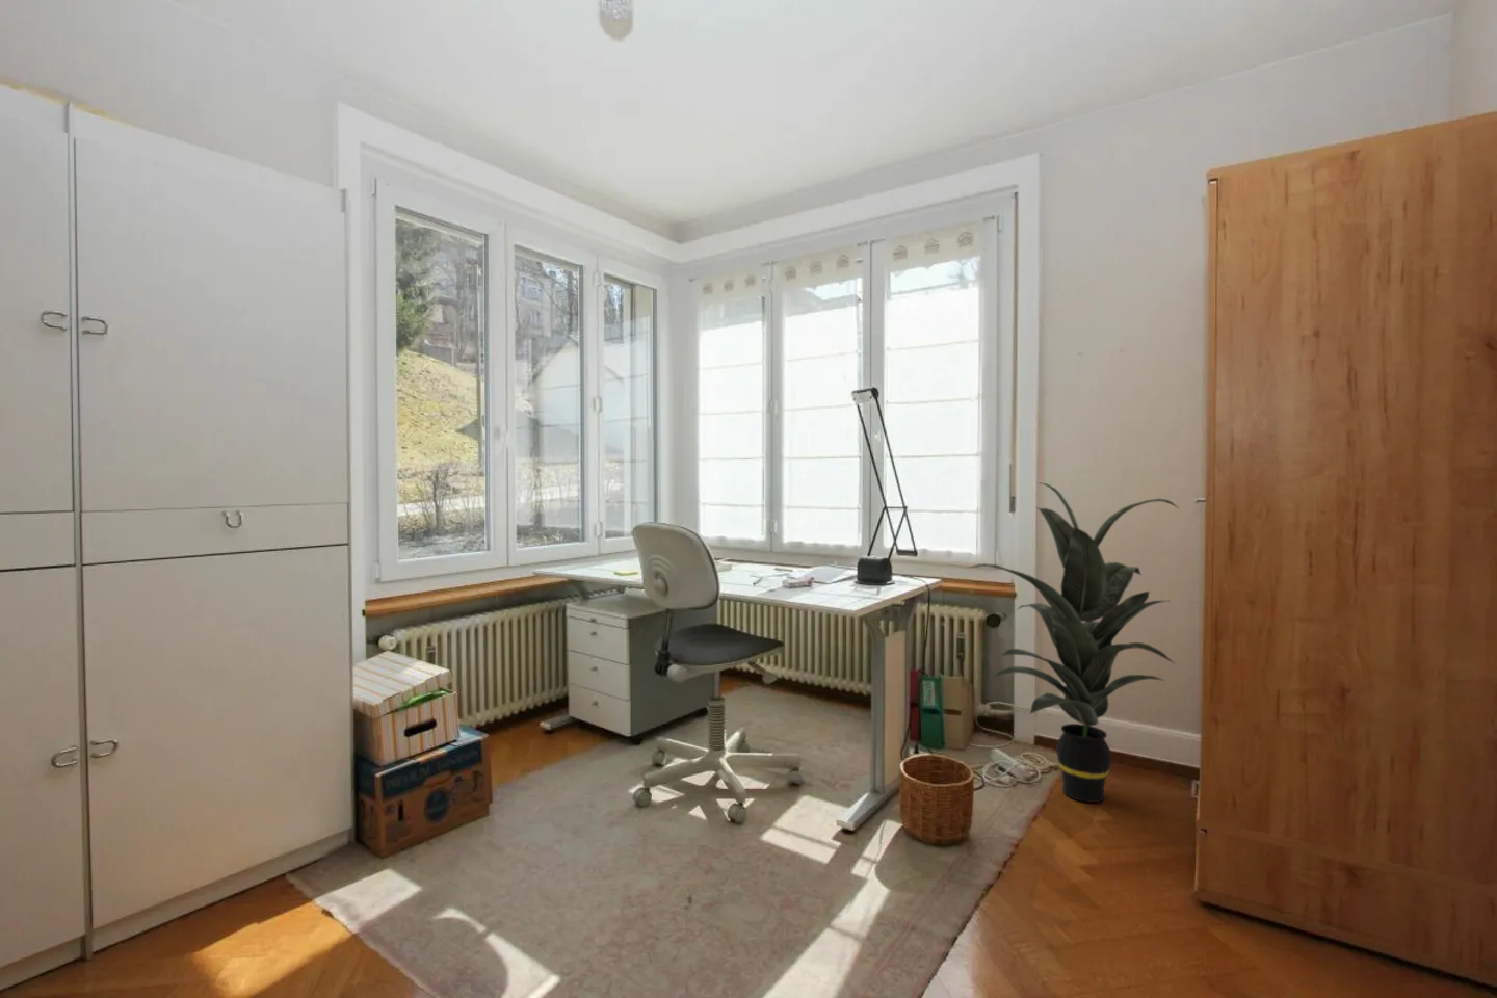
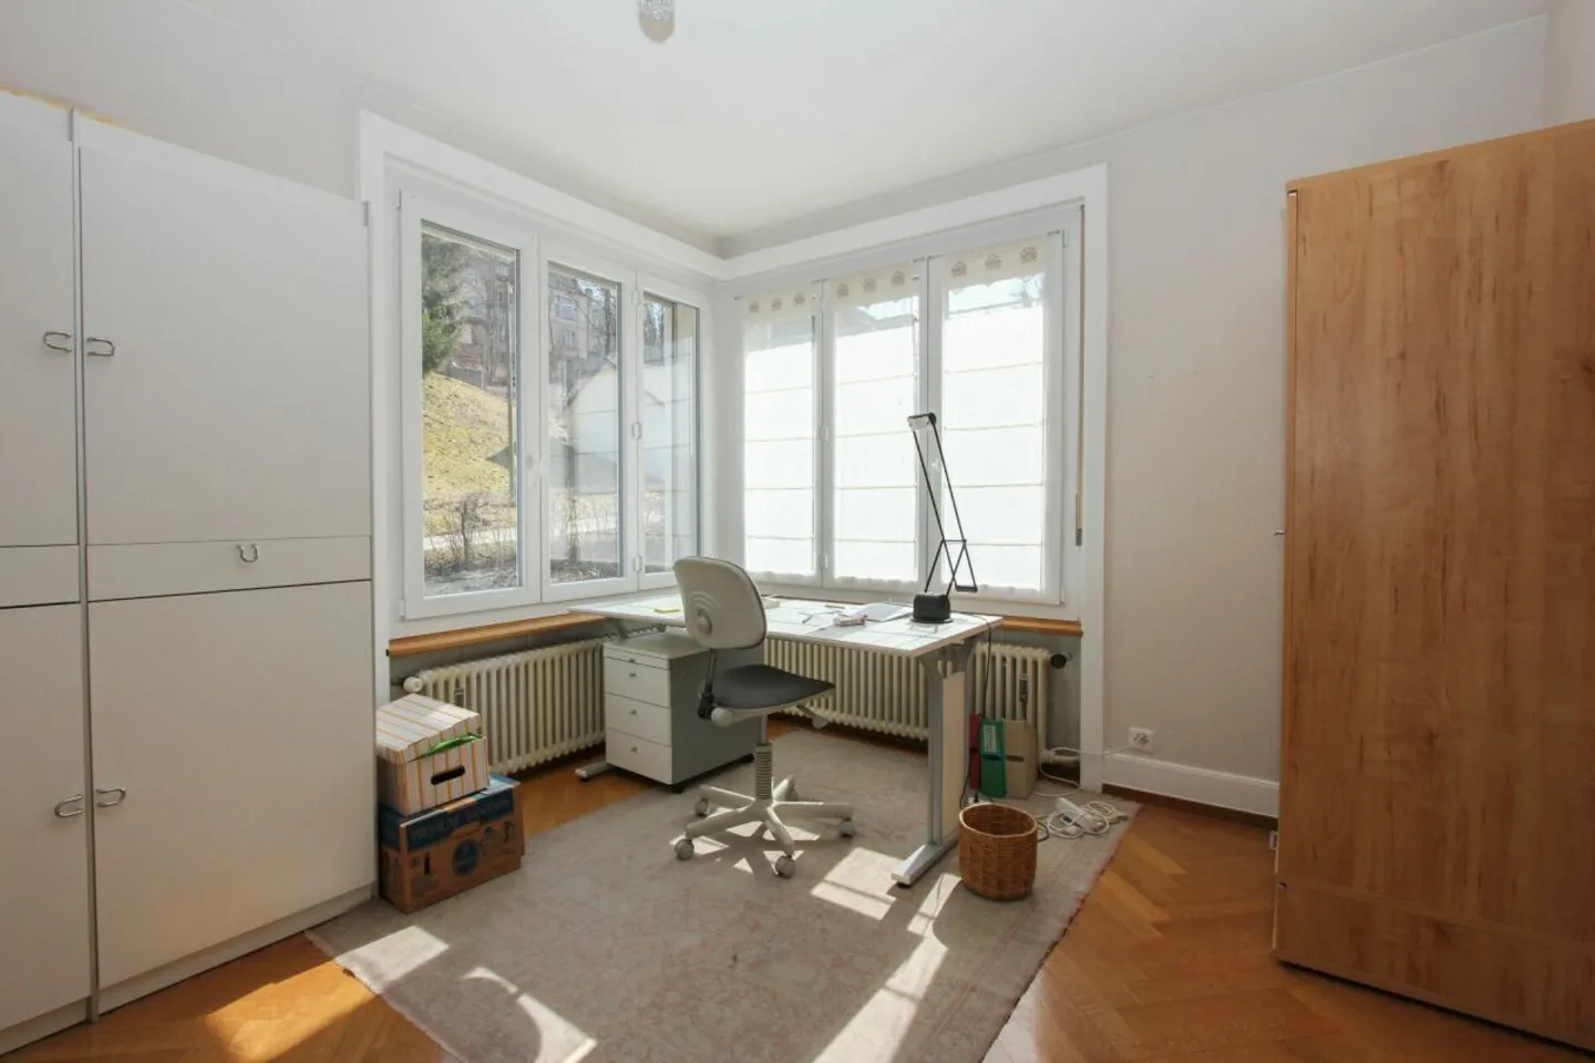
- indoor plant [968,481,1178,803]
